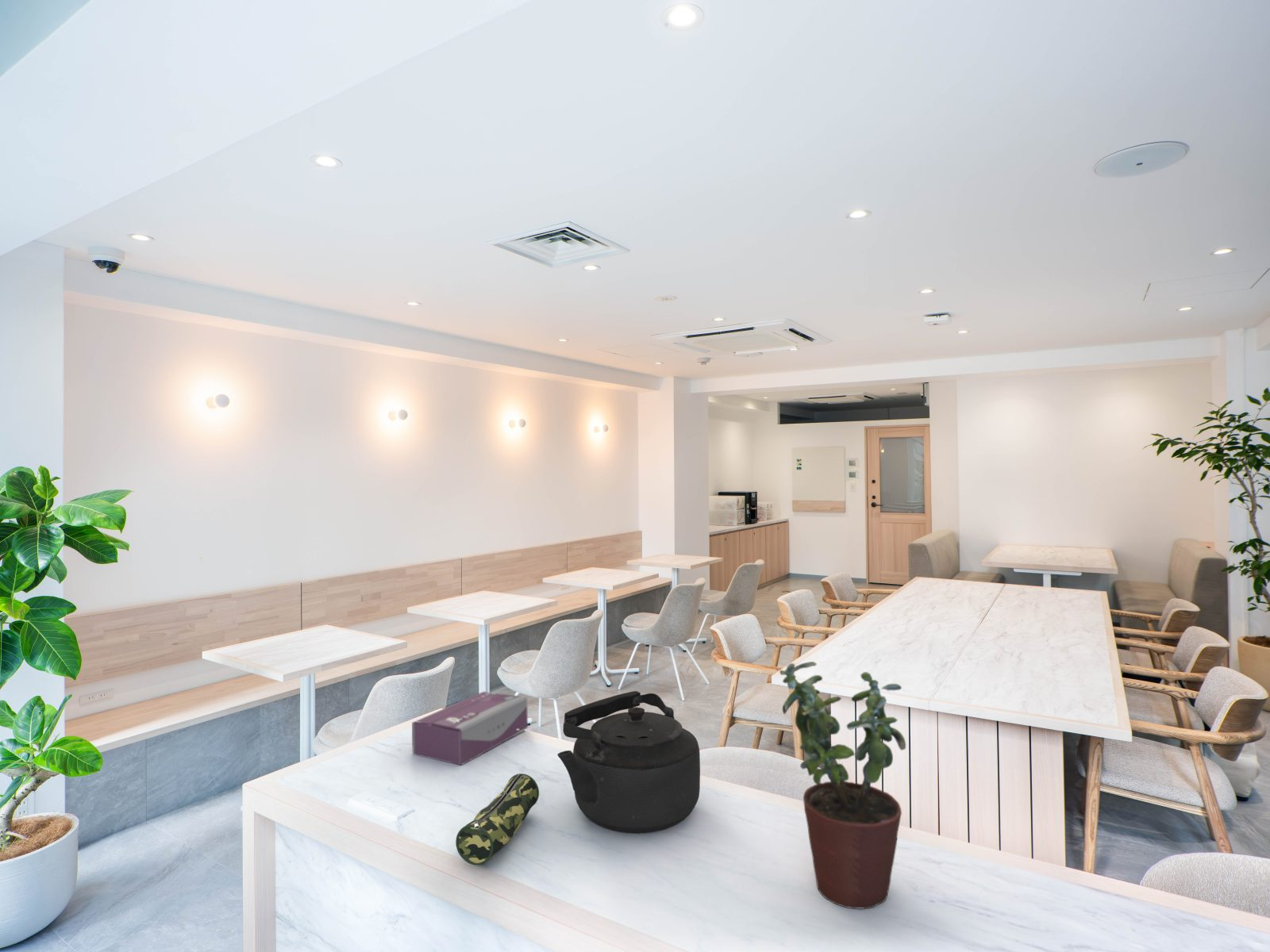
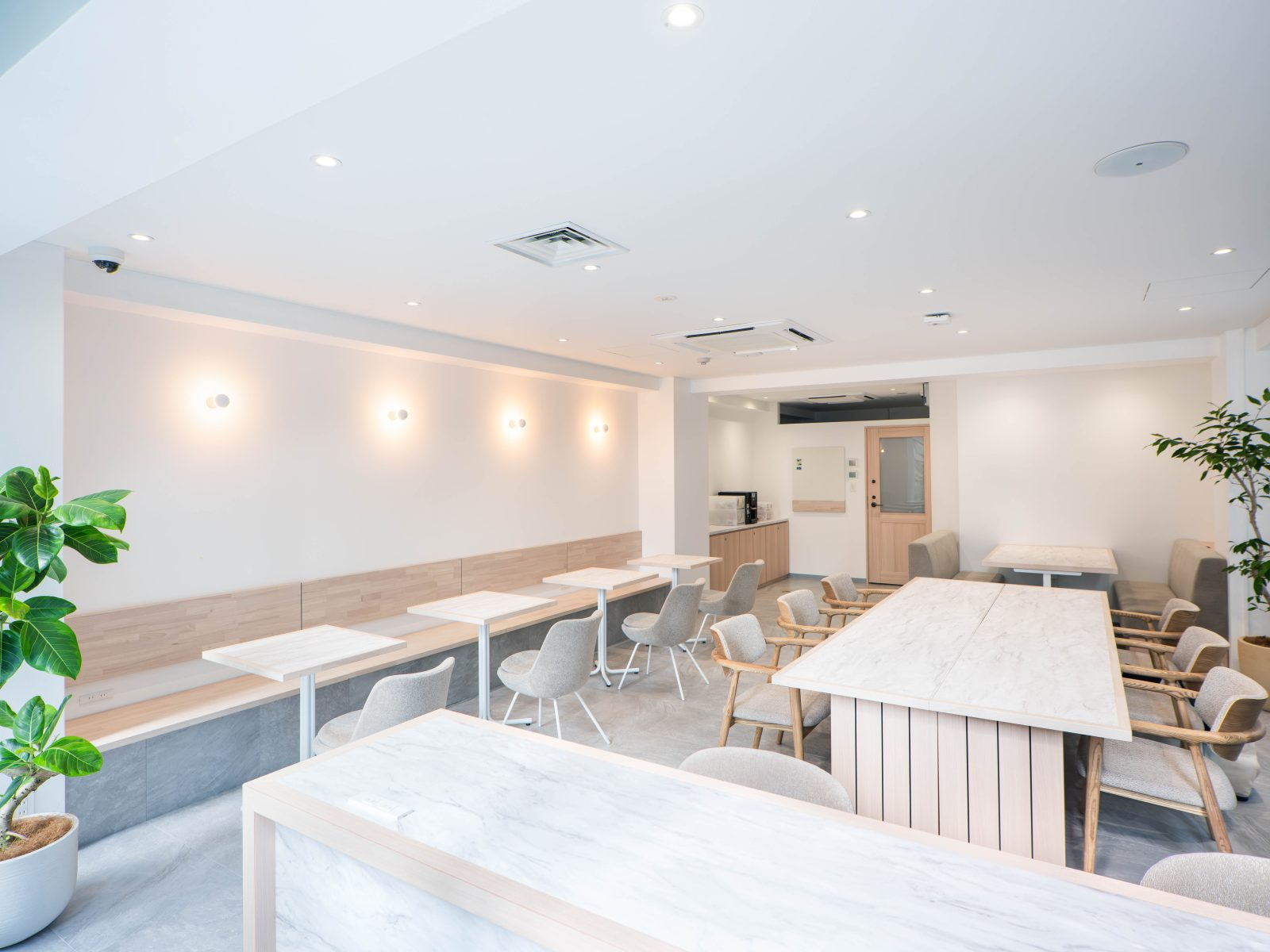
- kettle [556,690,701,835]
- pencil case [455,773,540,866]
- potted plant [779,661,906,910]
- tissue box [411,691,529,766]
